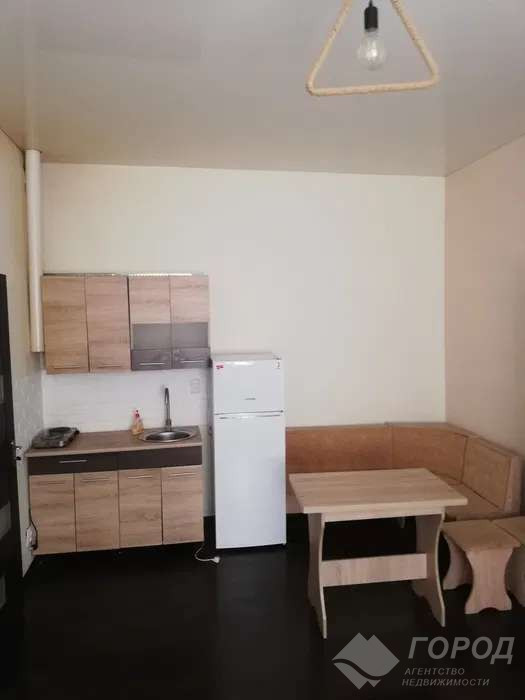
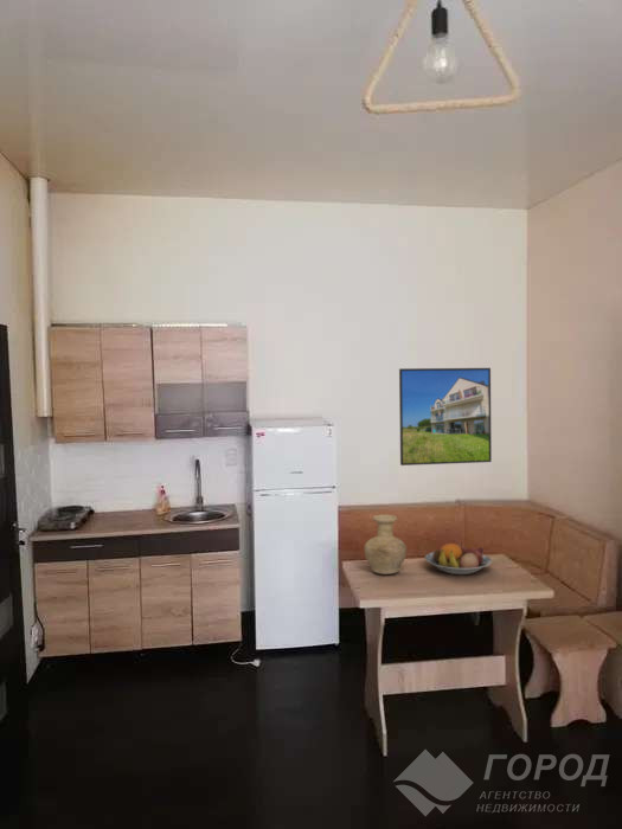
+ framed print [398,367,493,467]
+ vase [364,514,408,576]
+ fruit bowl [424,542,493,576]
